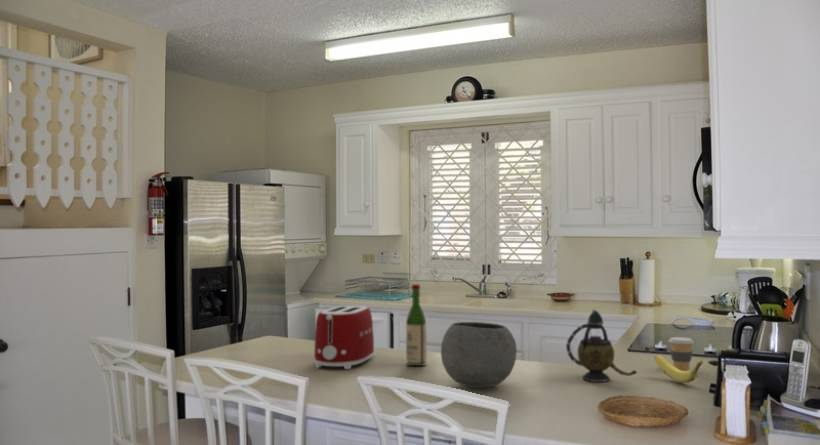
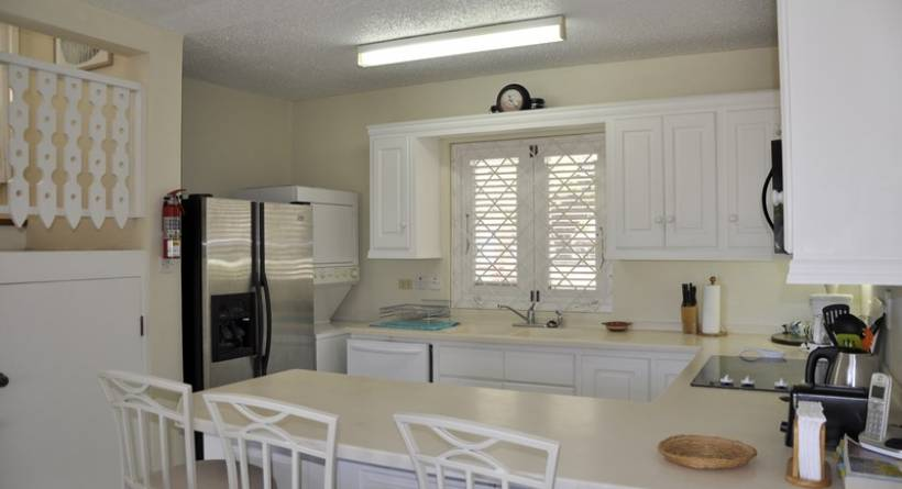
- wine bottle [405,283,428,367]
- toaster [314,305,375,370]
- banana [654,354,704,384]
- coffee cup [668,336,695,371]
- bowl [440,321,518,389]
- teapot [565,309,638,383]
